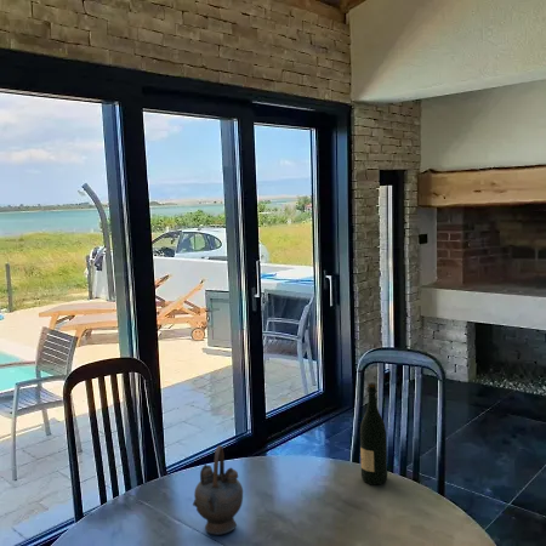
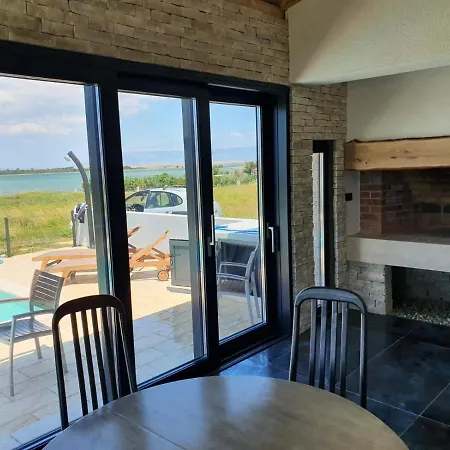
- teapot [192,444,244,536]
- wine bottle [359,381,388,487]
